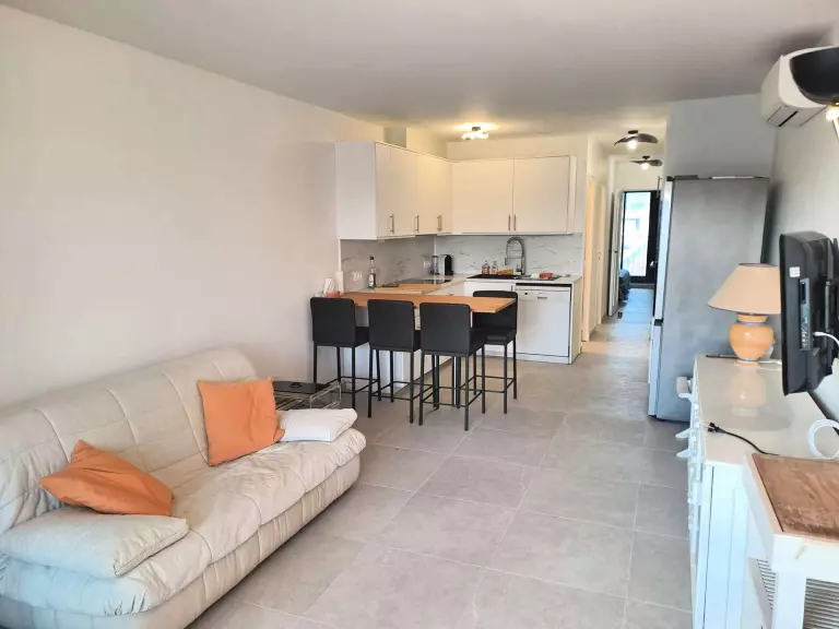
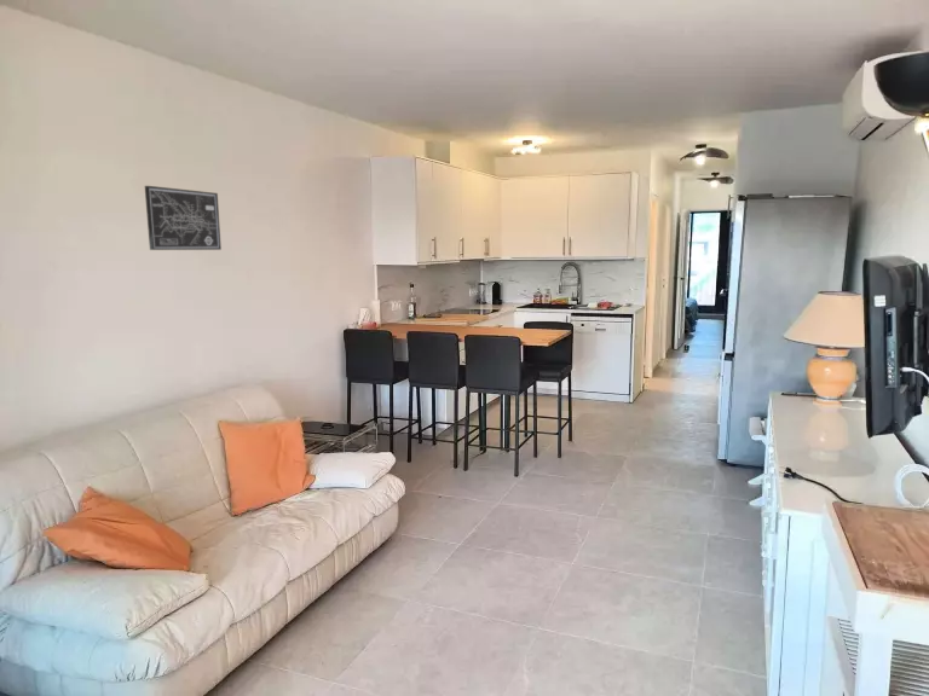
+ wall art [144,185,223,251]
